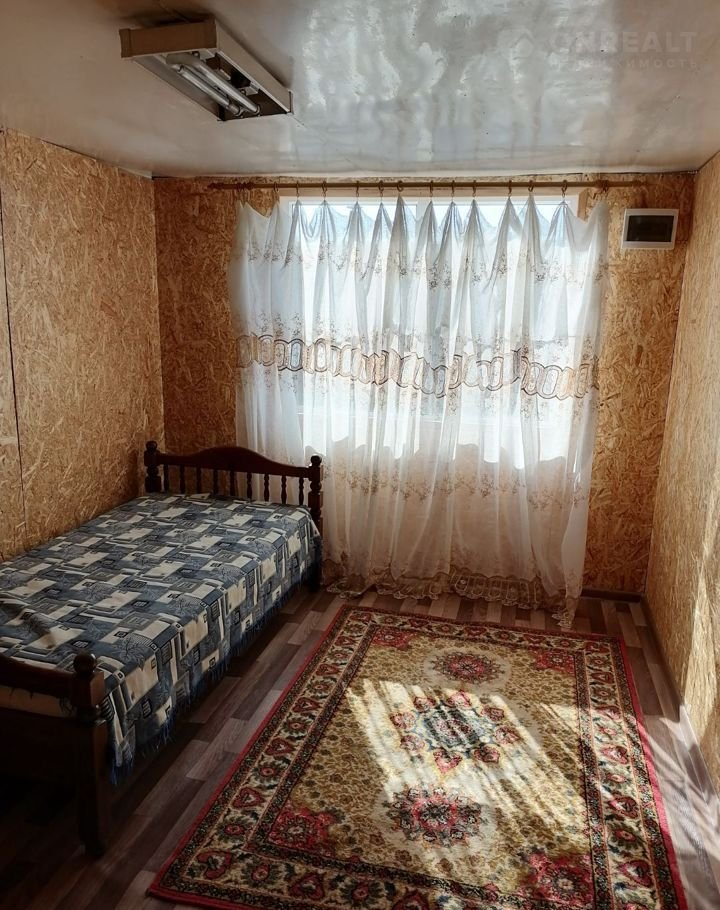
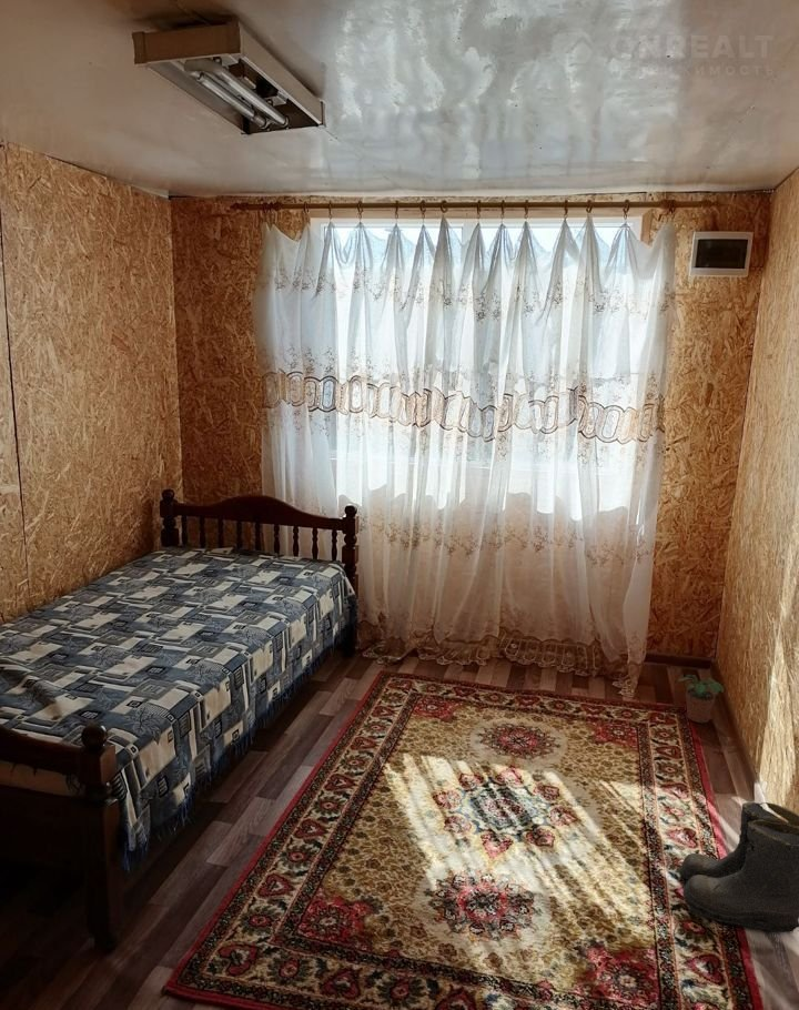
+ boots [676,801,799,935]
+ potted plant [677,674,725,724]
